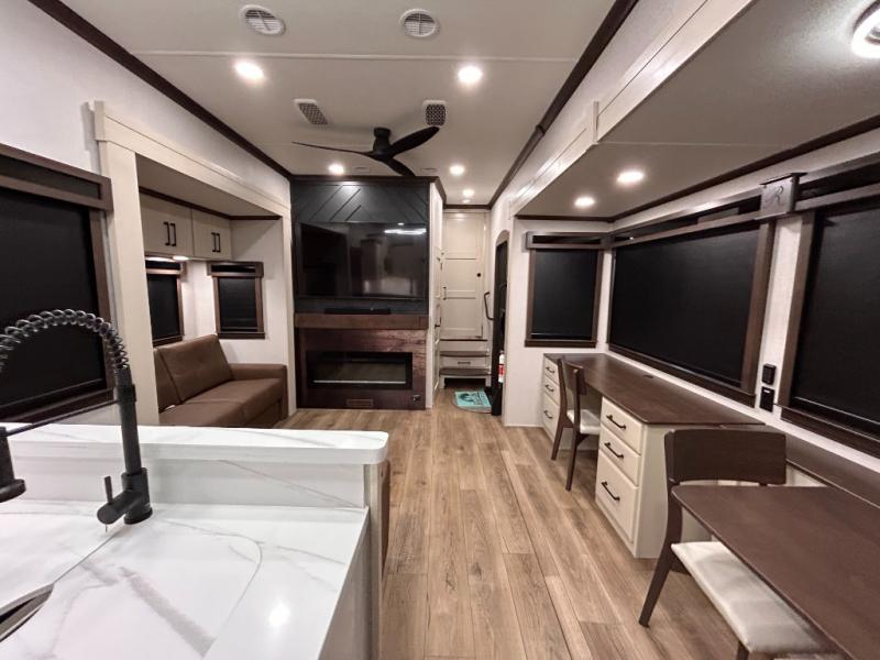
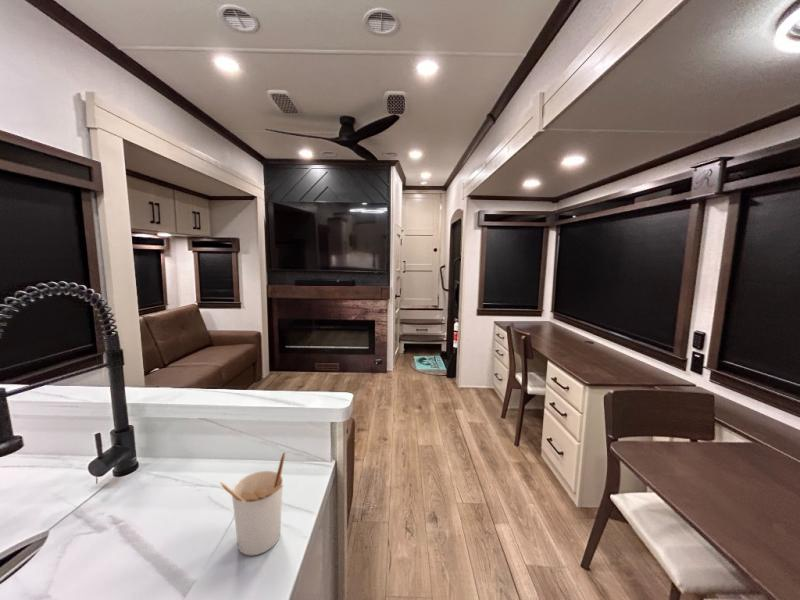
+ utensil holder [219,450,287,556]
